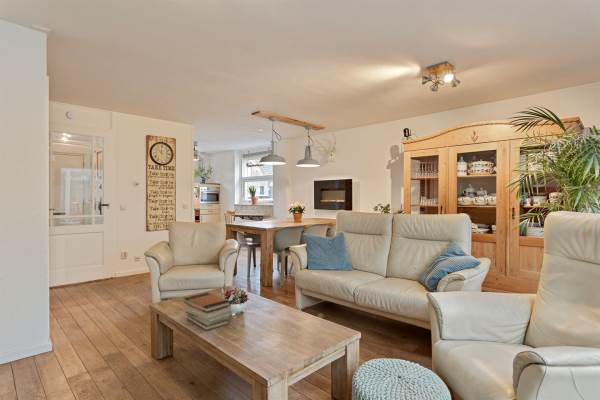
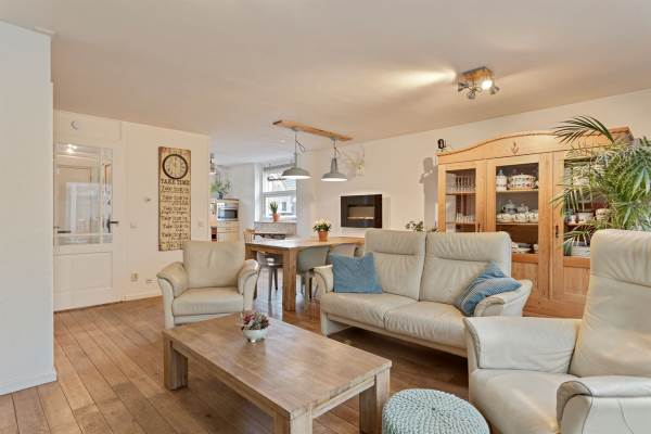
- book stack [182,292,232,332]
